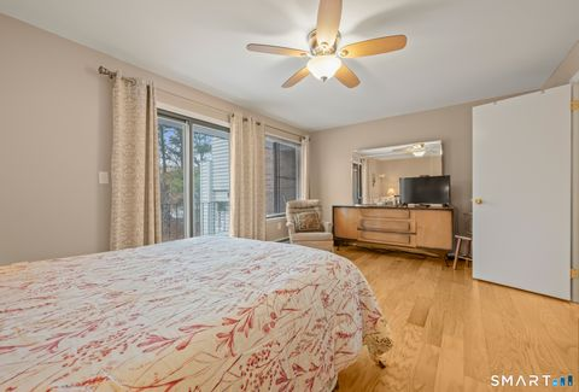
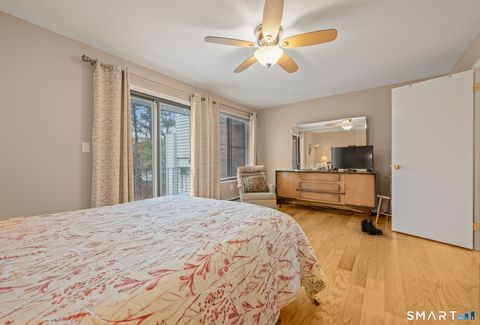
+ boots [359,218,384,236]
